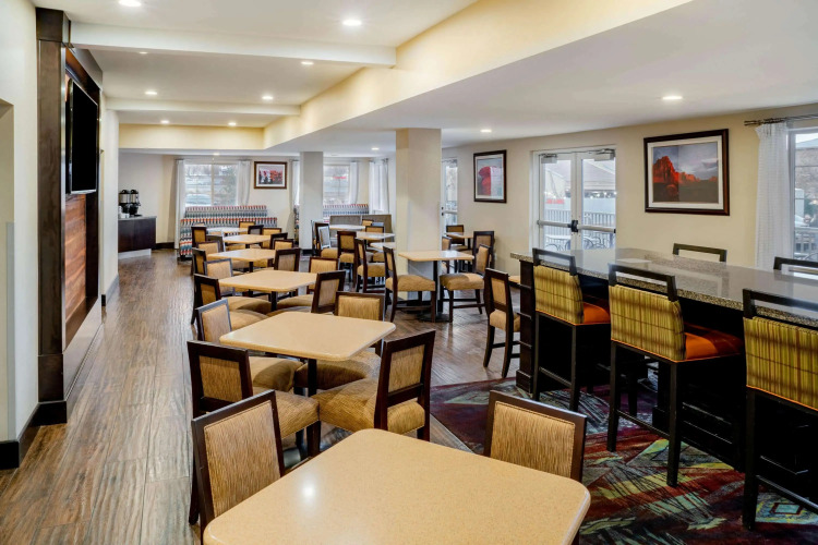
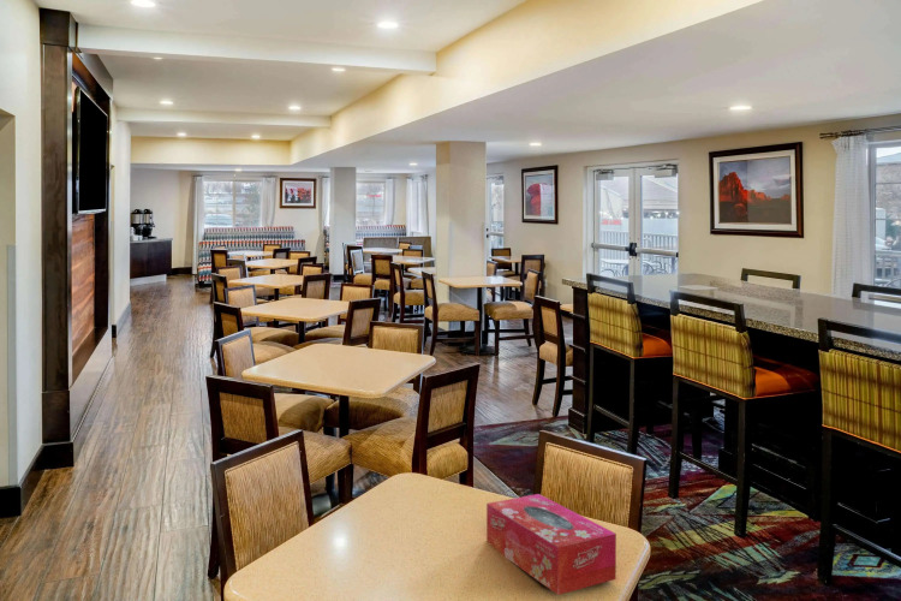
+ tissue box [485,493,617,596]
